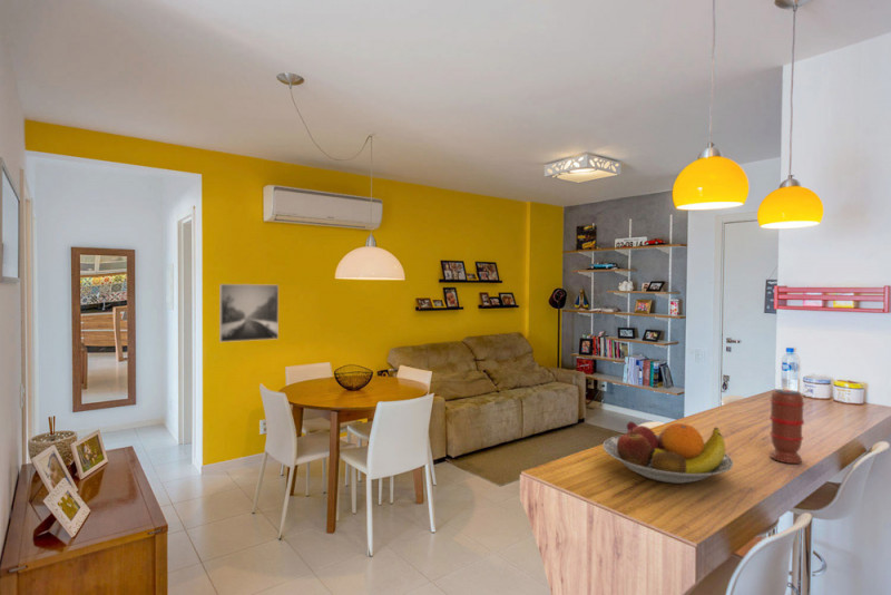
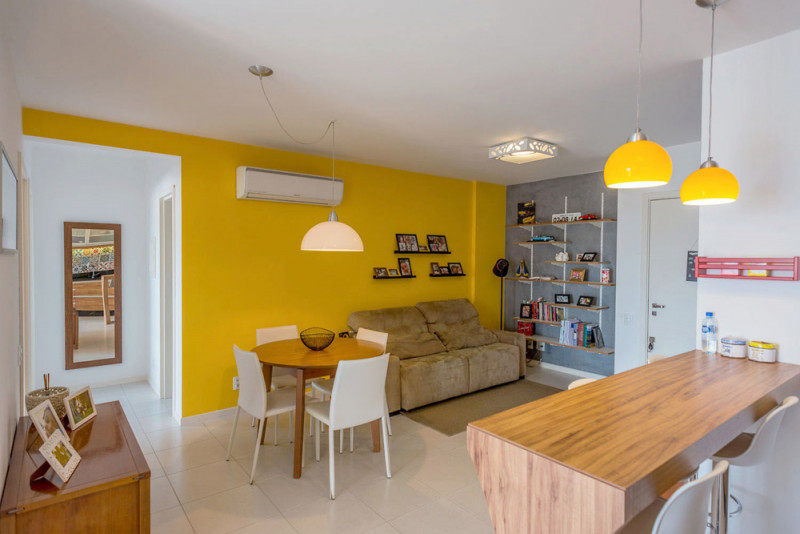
- spice grinder [768,388,806,465]
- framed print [218,283,280,343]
- fruit bowl [601,420,734,485]
